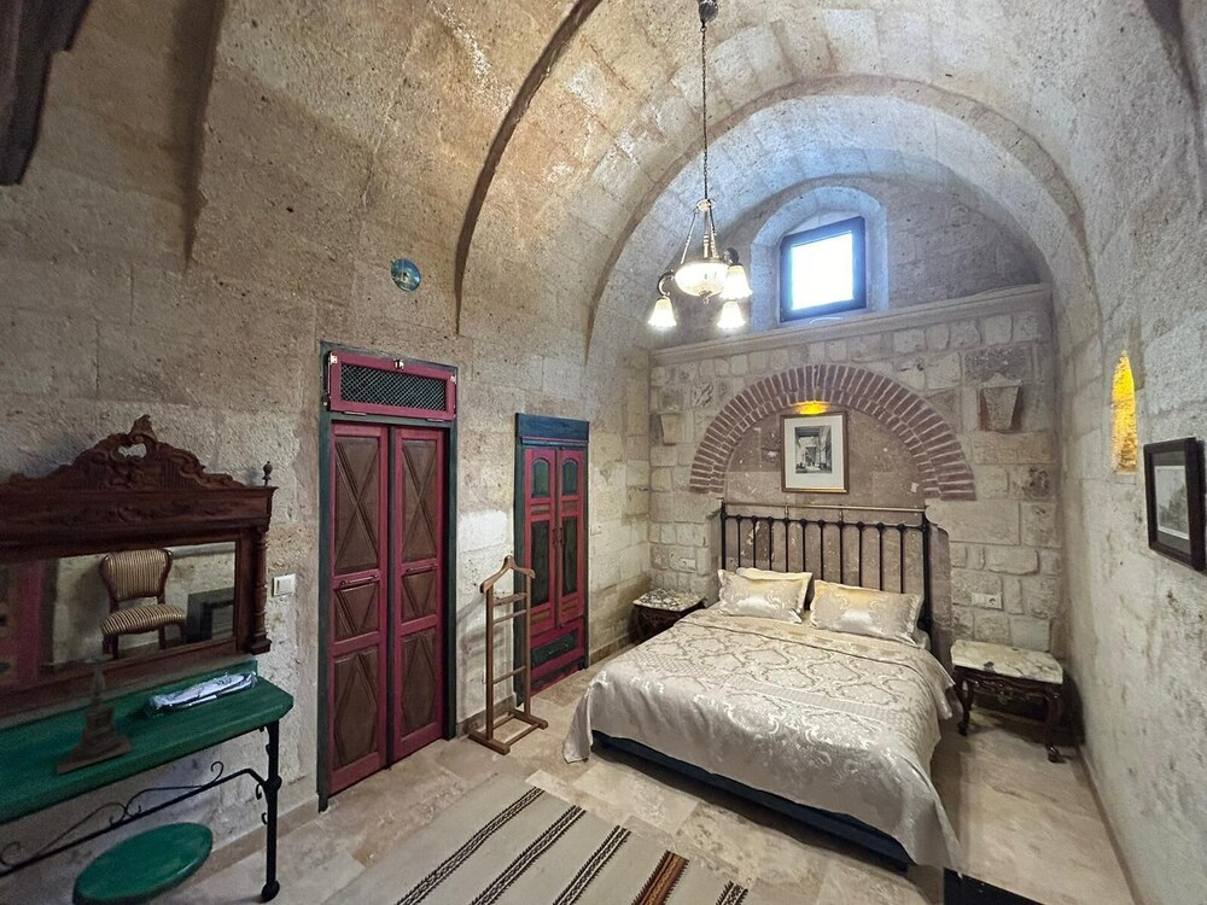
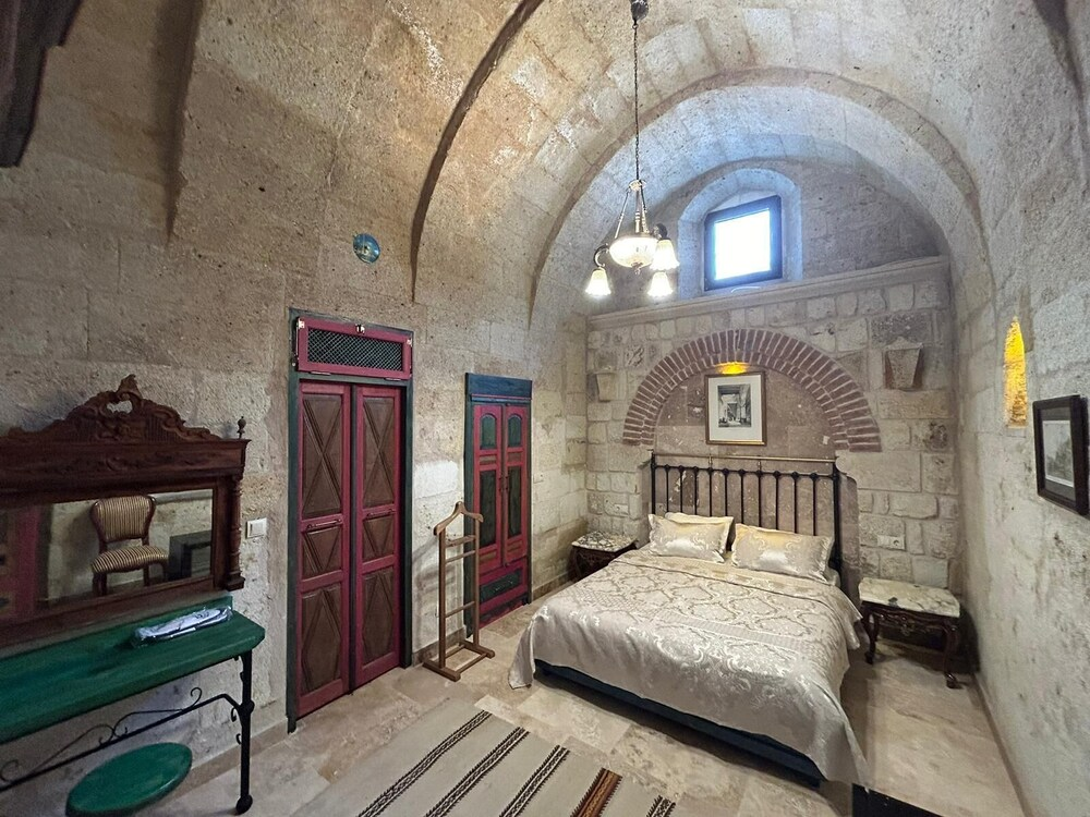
- candle holder [54,642,134,775]
